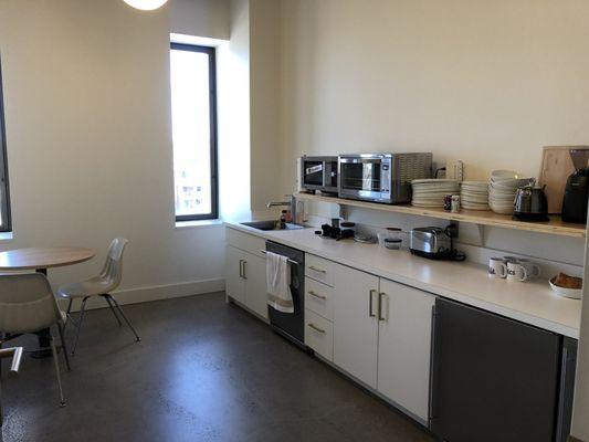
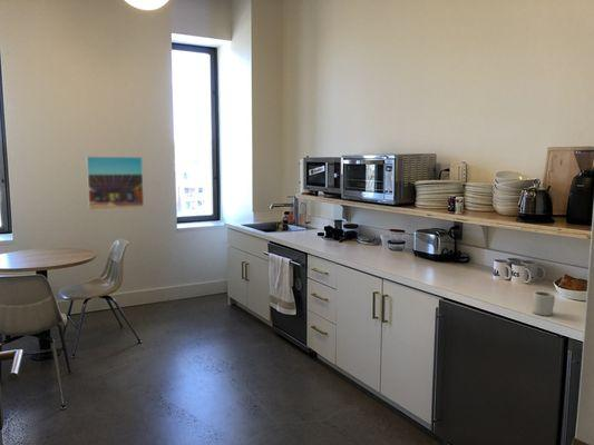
+ cup [532,290,556,317]
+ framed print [86,156,145,211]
